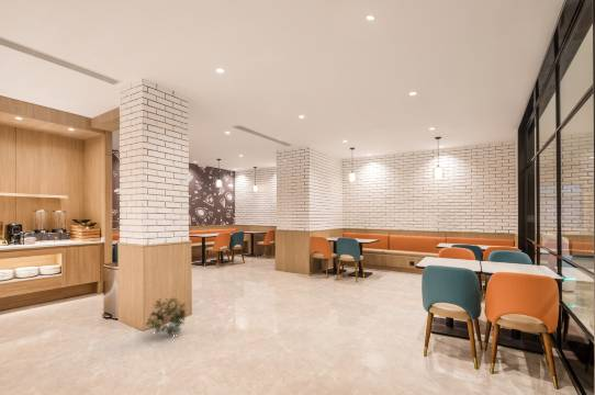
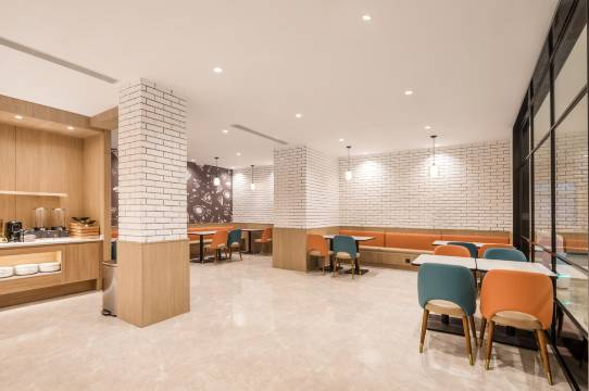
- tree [144,296,189,336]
